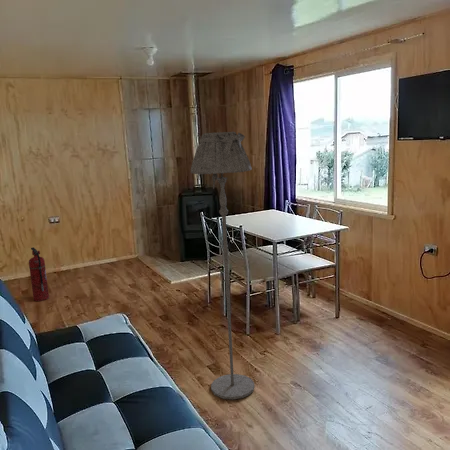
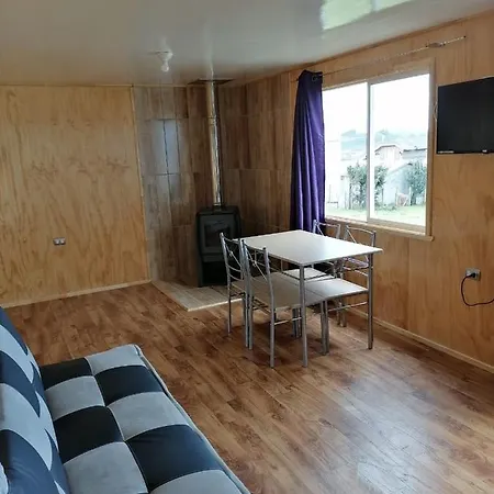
- fire extinguisher [28,246,50,302]
- floor lamp [190,131,255,401]
